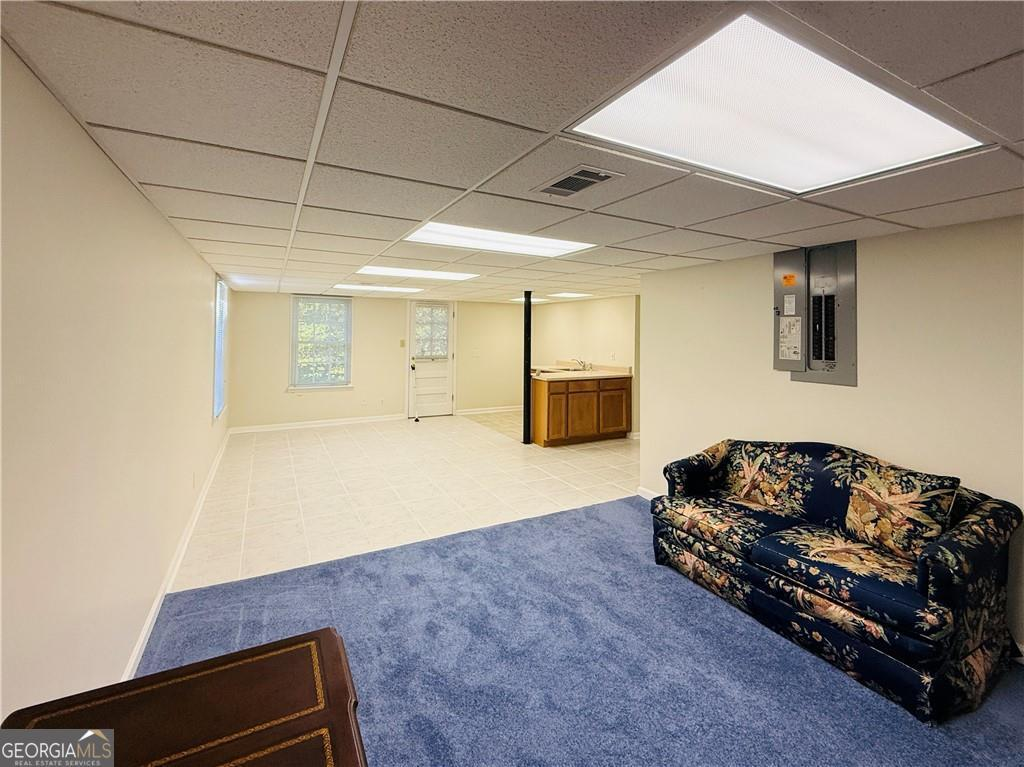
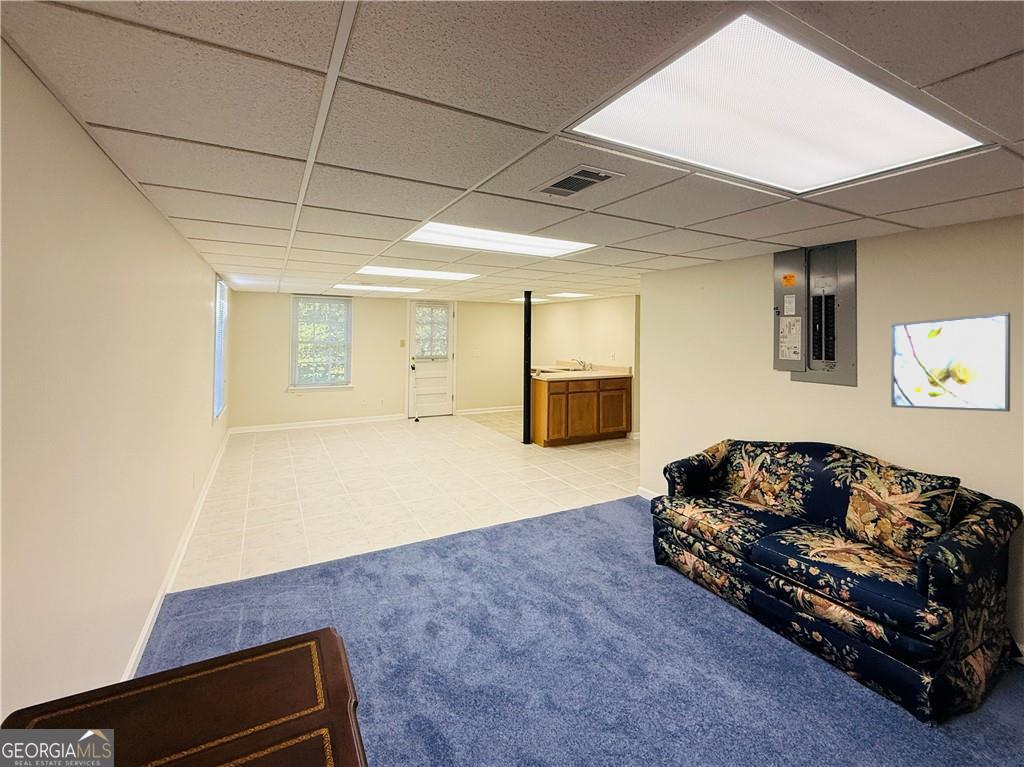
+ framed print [890,312,1011,412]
